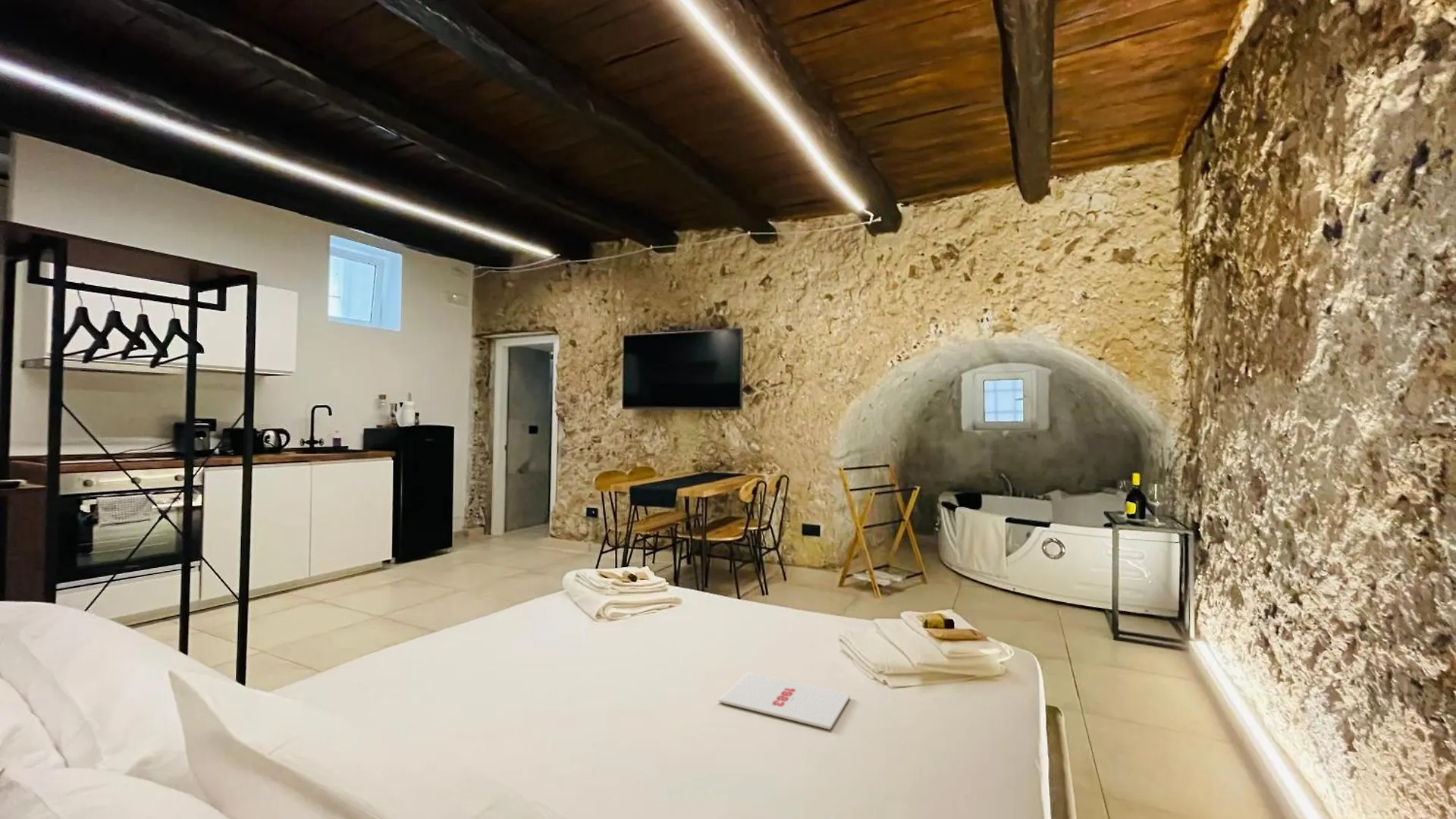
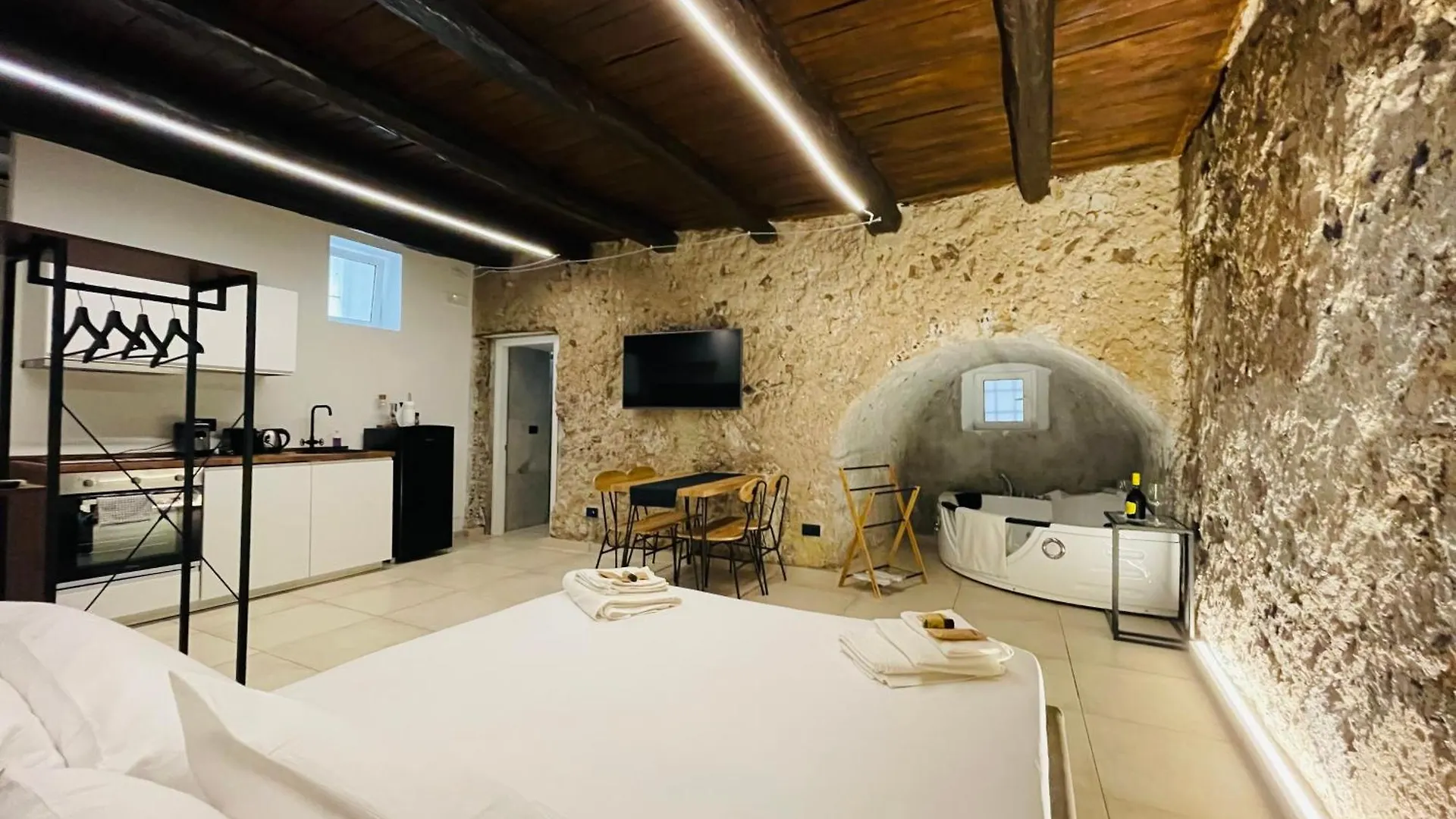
- magazine [718,671,851,730]
